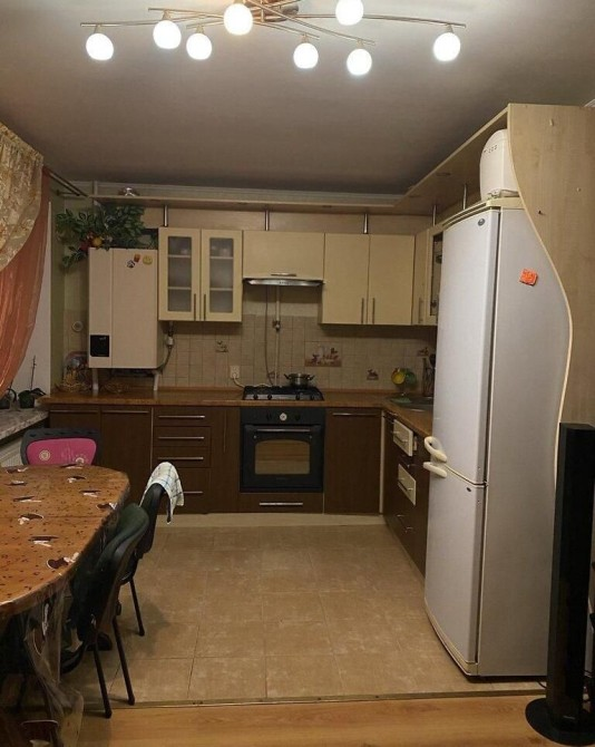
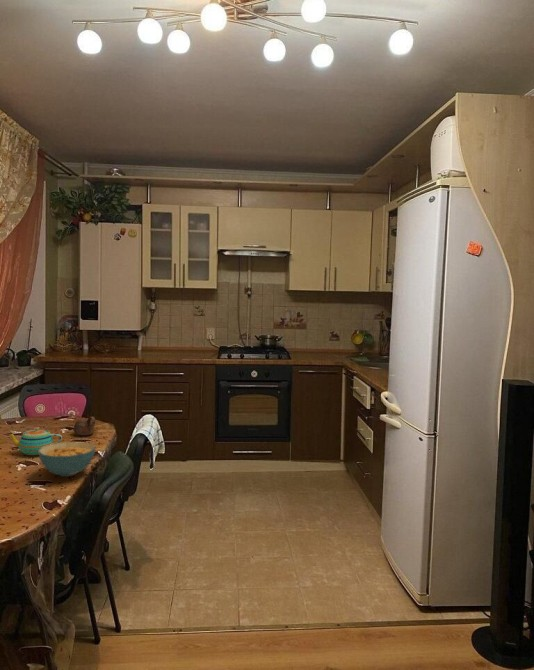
+ cereal bowl [38,441,97,478]
+ teapot [5,426,63,456]
+ cup [73,416,96,436]
